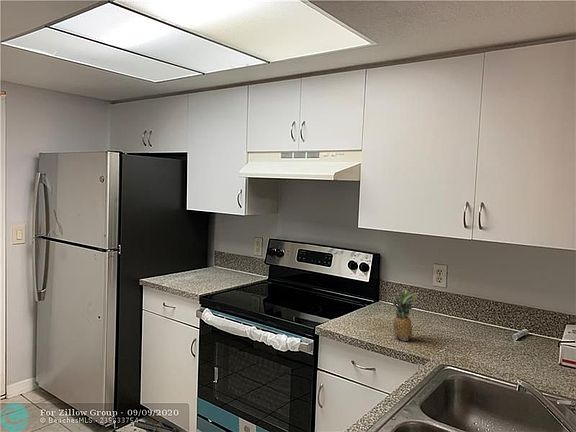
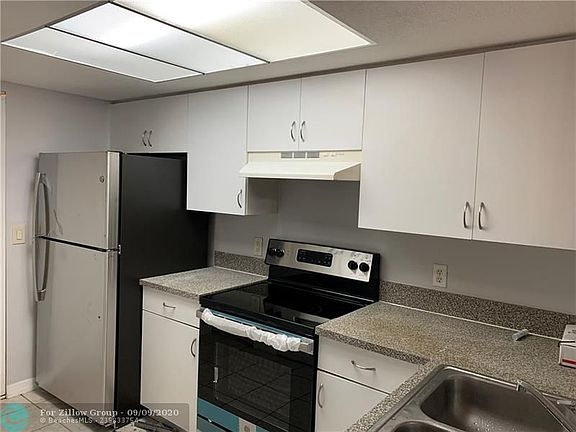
- fruit [391,287,420,342]
